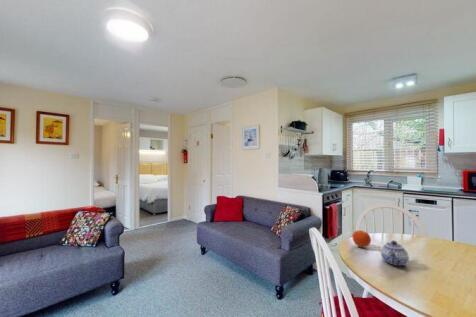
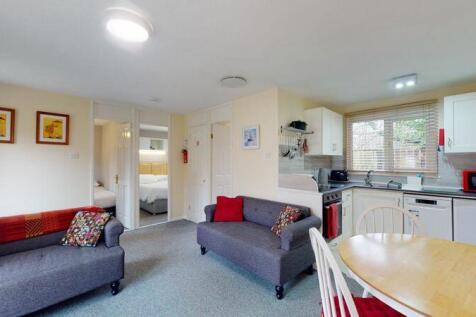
- fruit [351,230,372,249]
- teapot [380,239,410,267]
